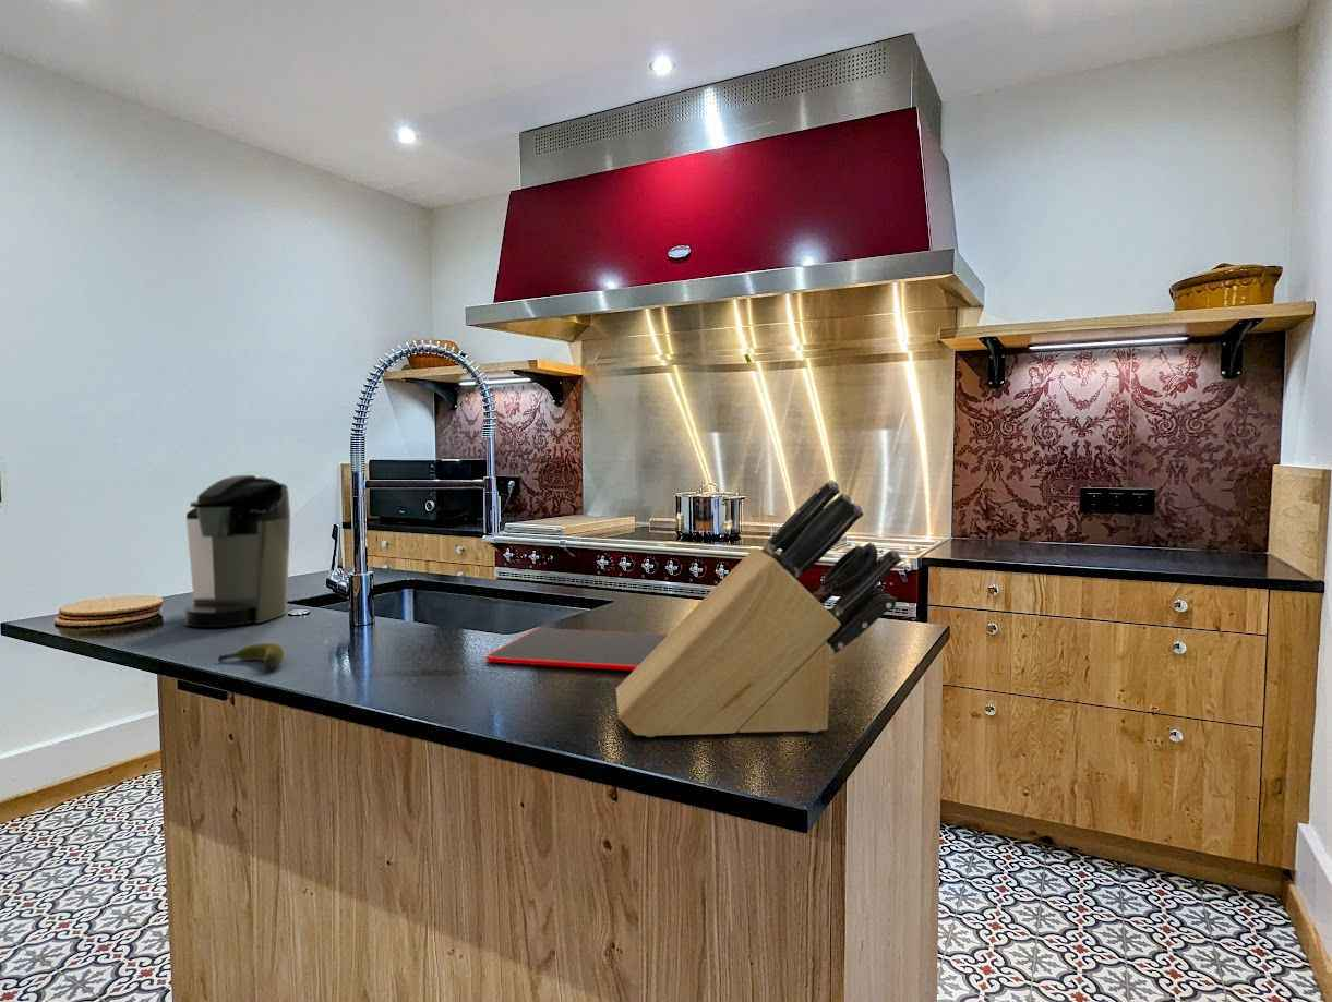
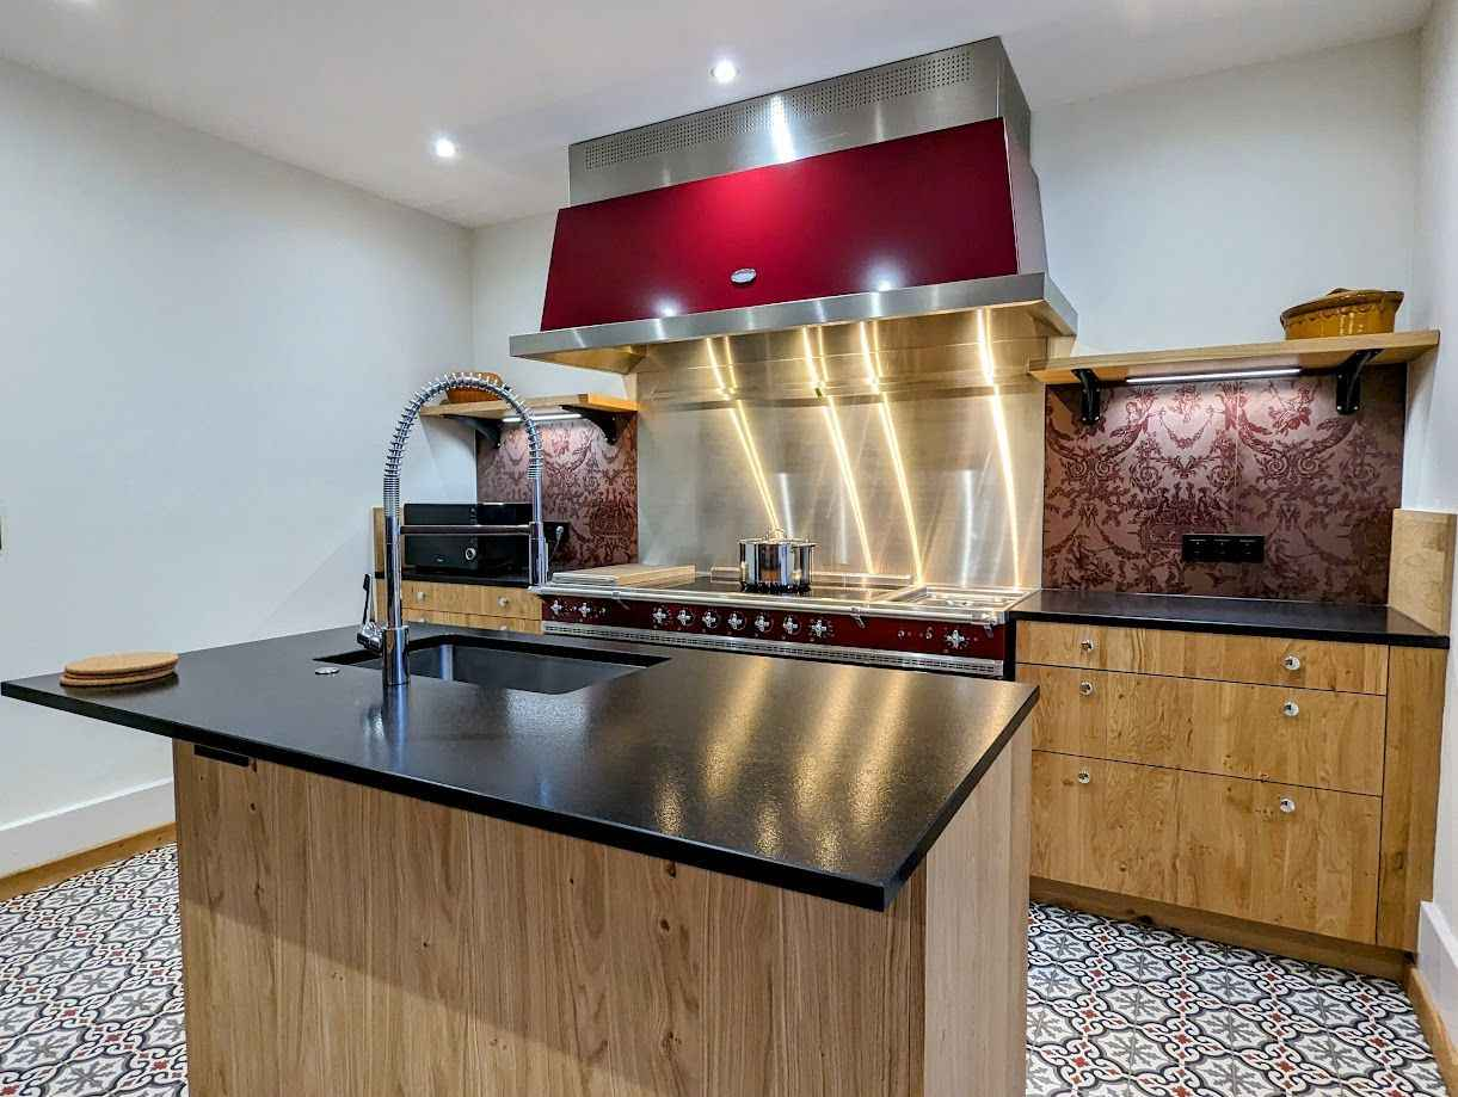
- coffee maker [183,474,291,628]
- knife block [615,480,902,738]
- banana [217,642,285,672]
- cutting board [485,627,670,672]
